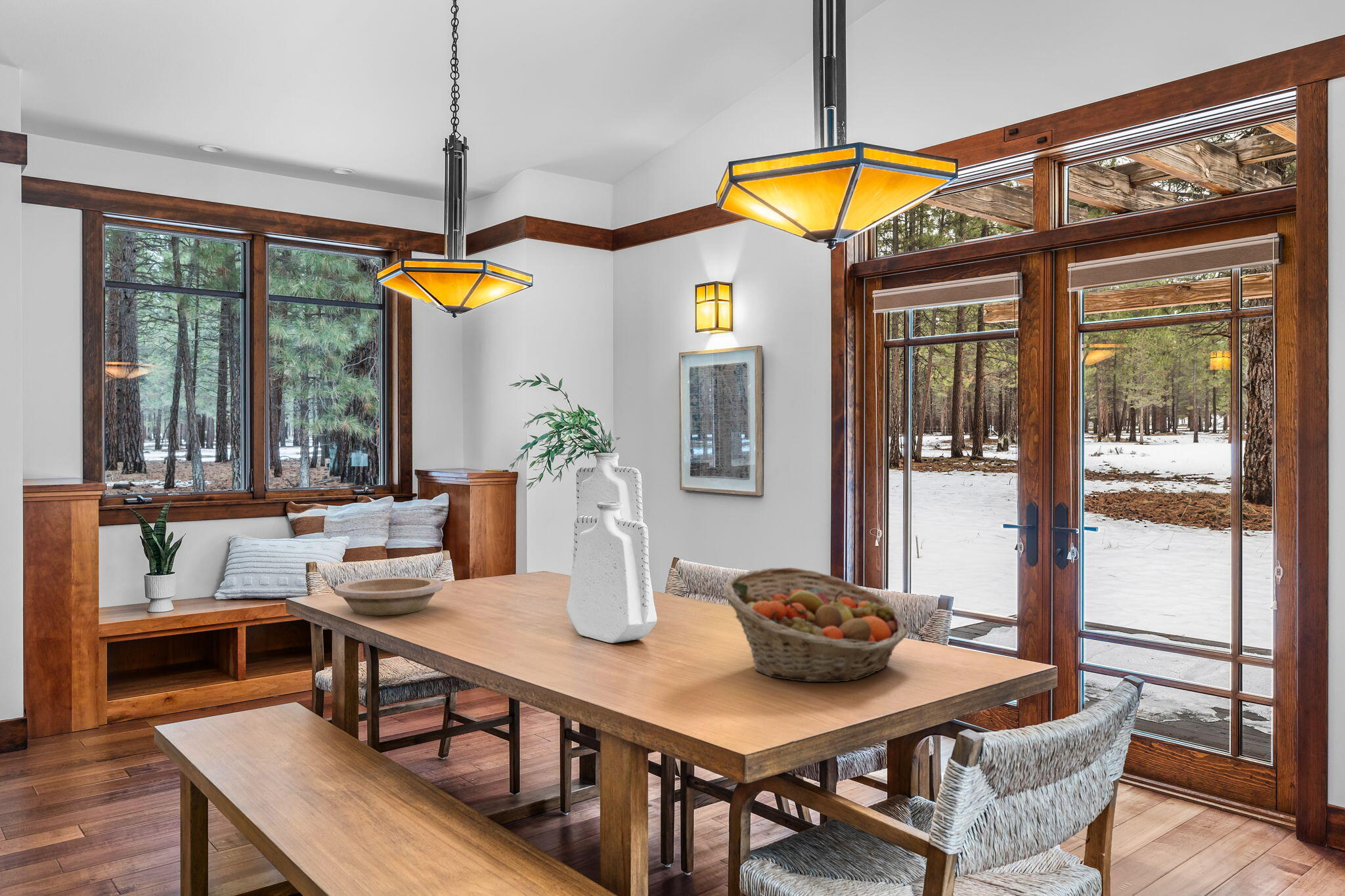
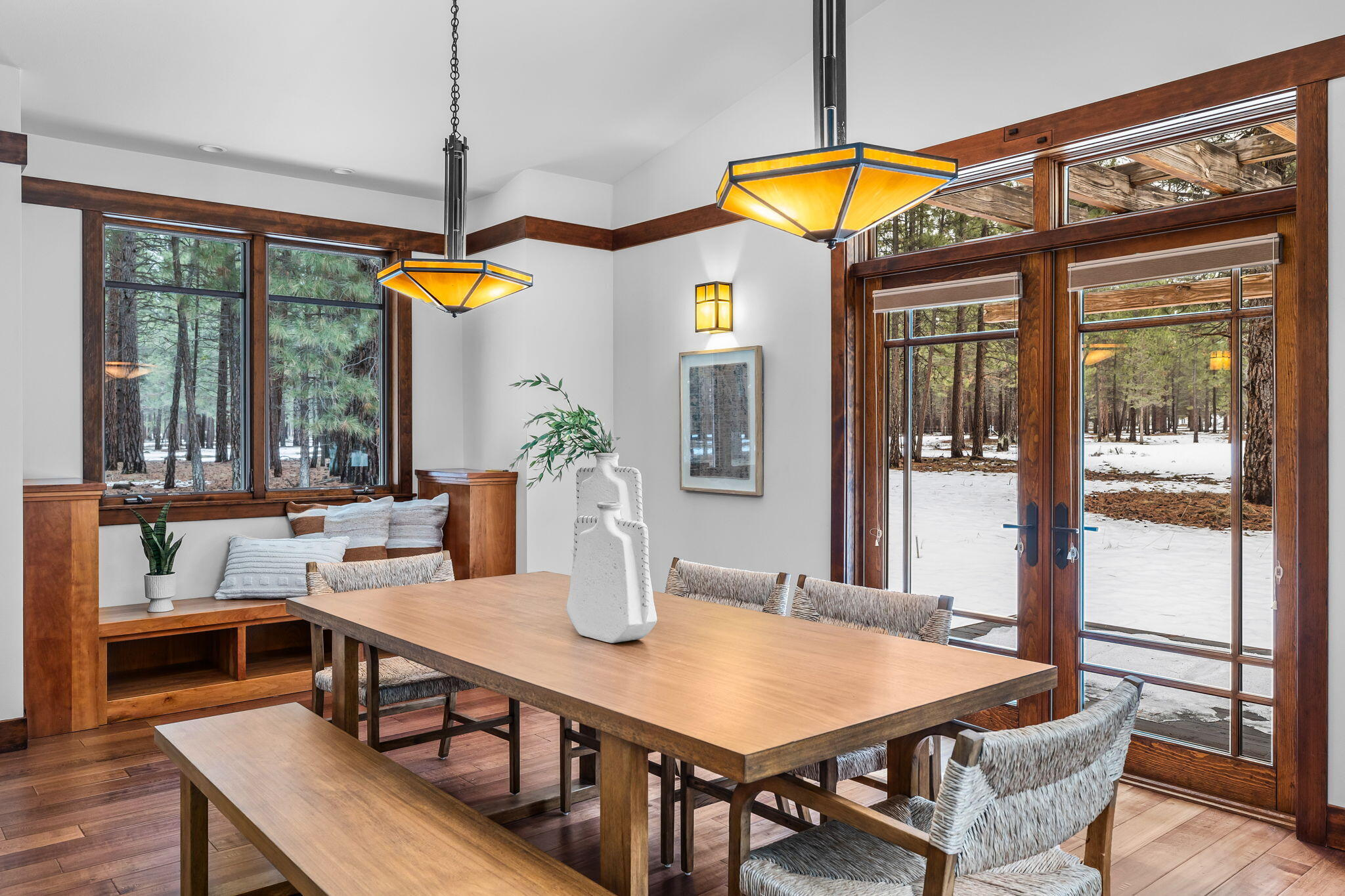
- bowl [334,576,443,616]
- fruit basket [722,566,909,683]
